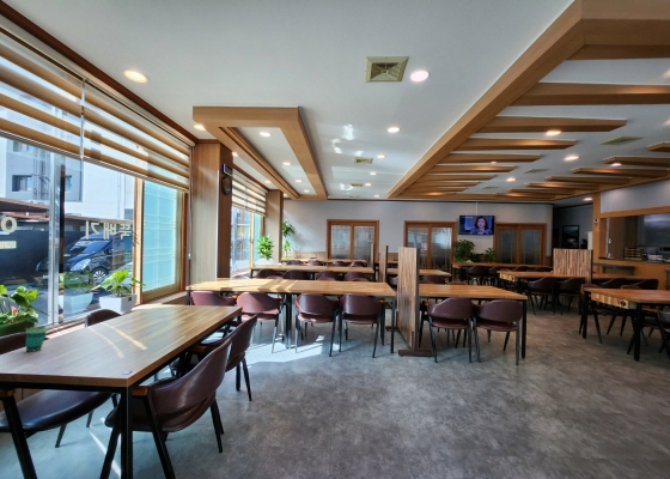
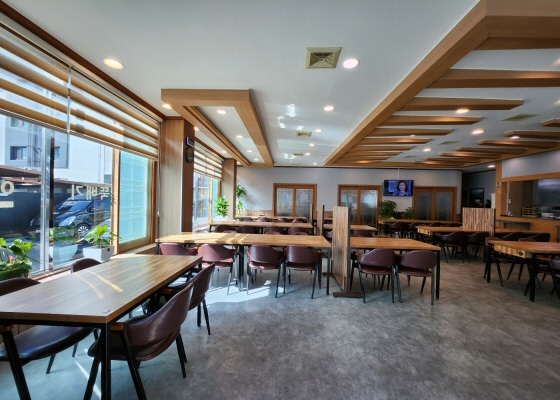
- cup [25,325,48,353]
